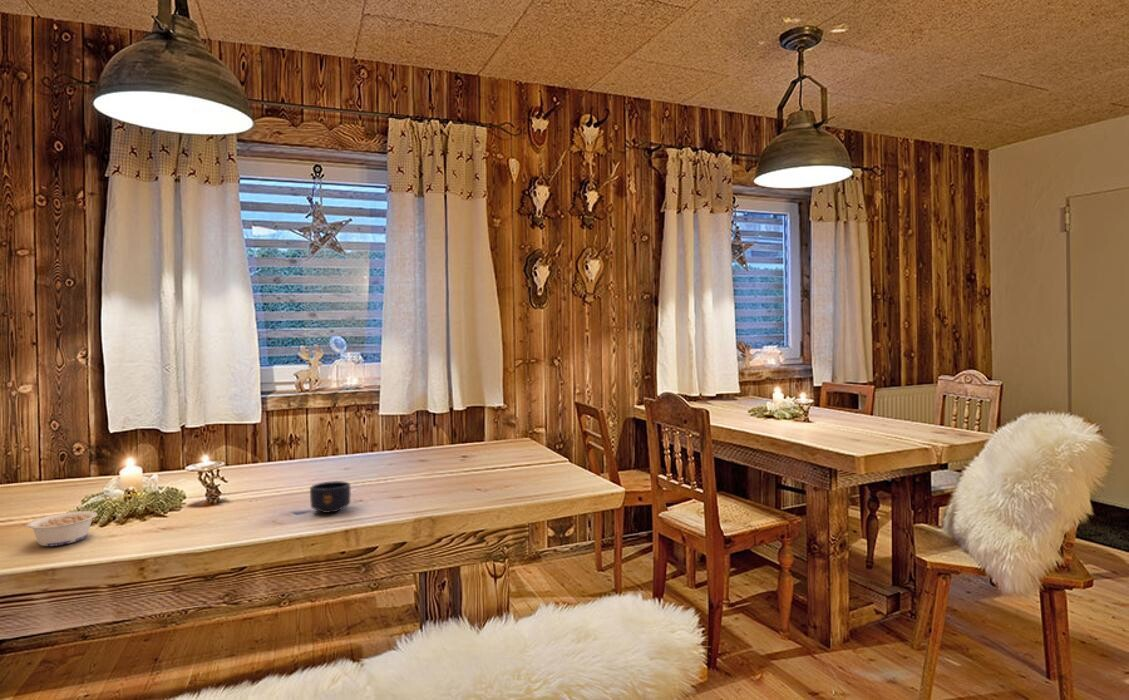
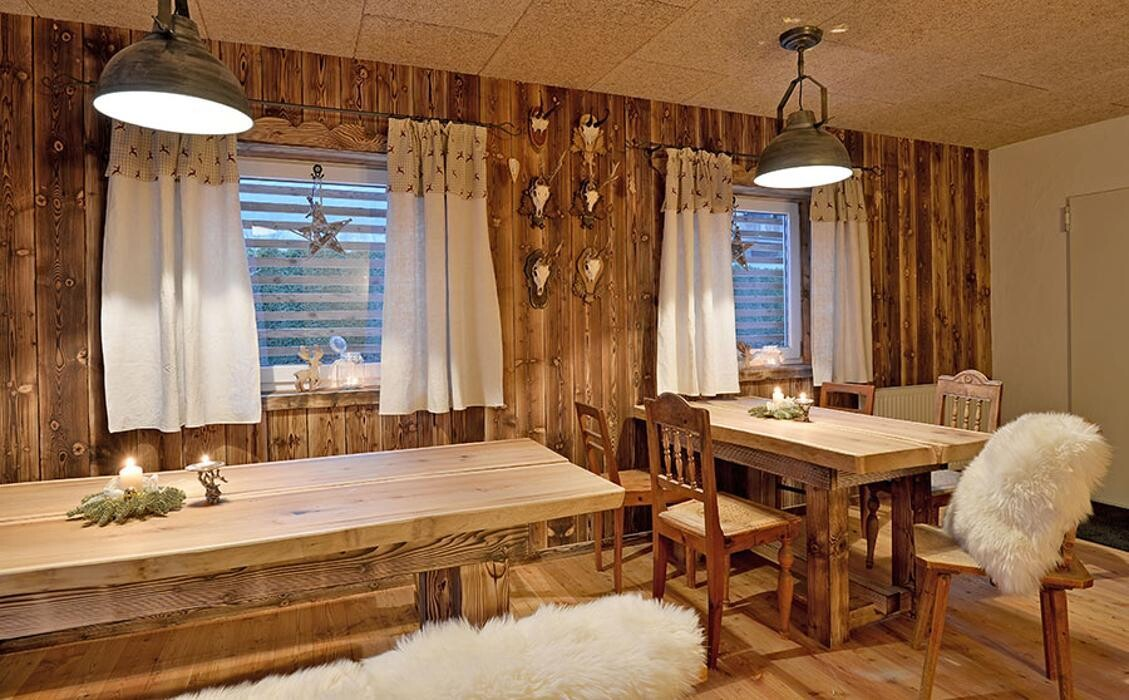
- mug [309,480,352,514]
- legume [14,510,98,547]
